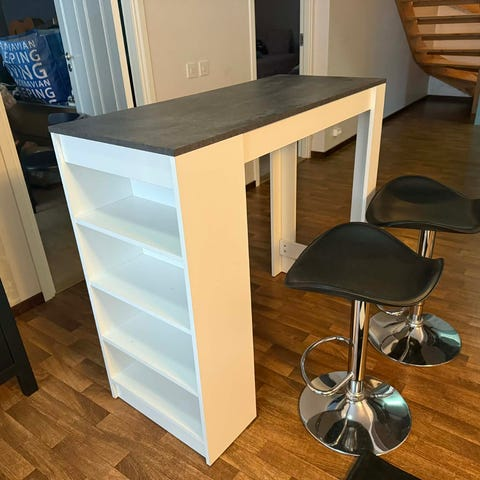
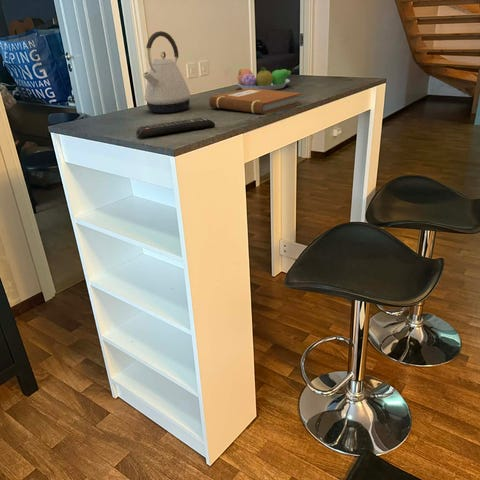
+ notebook [208,88,302,115]
+ remote control [135,116,216,139]
+ kettle [142,30,192,114]
+ fruit bowl [235,66,292,91]
